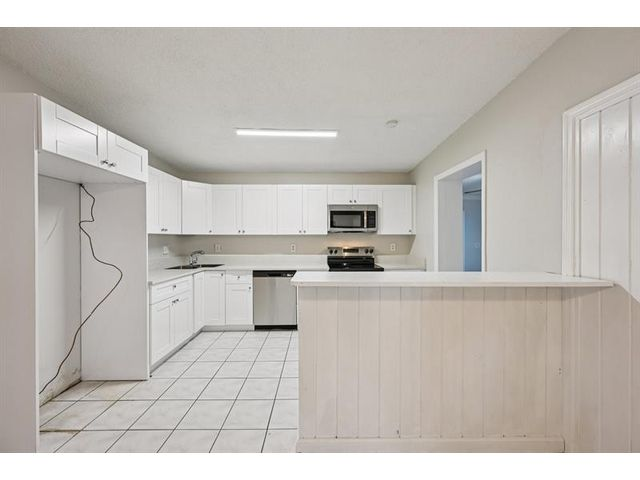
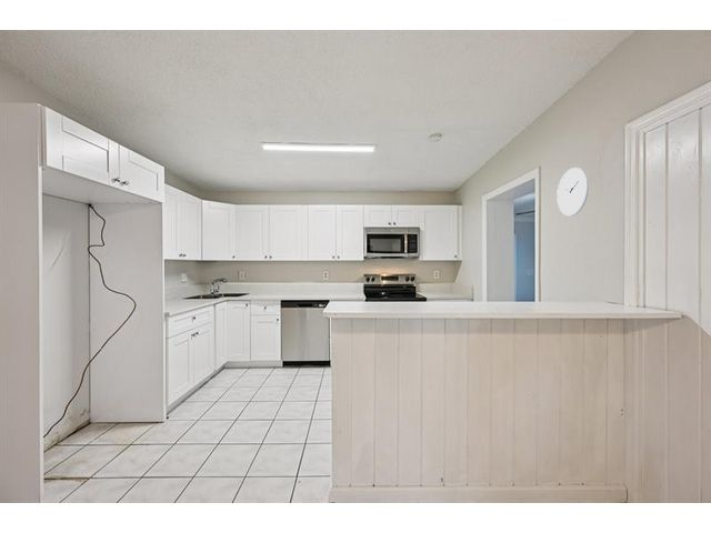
+ wall clock [555,167,589,218]
